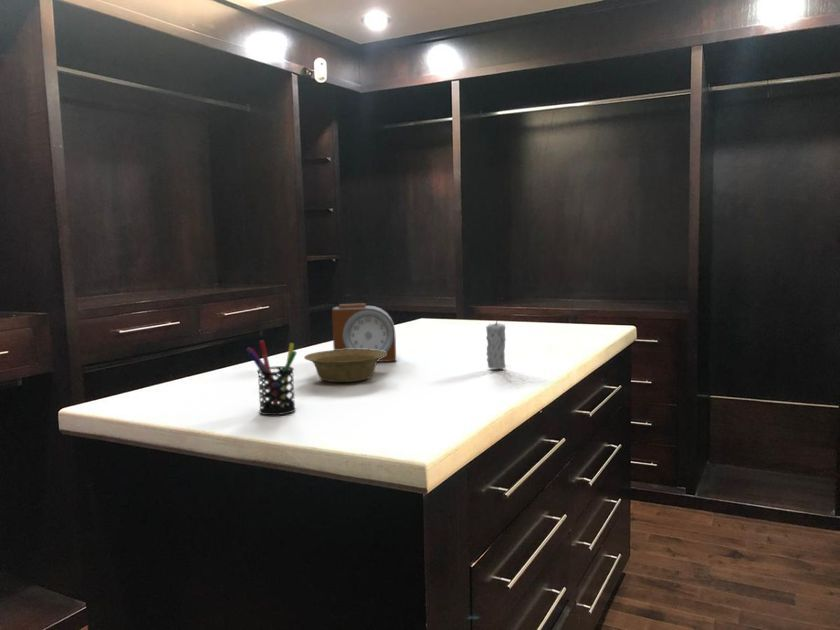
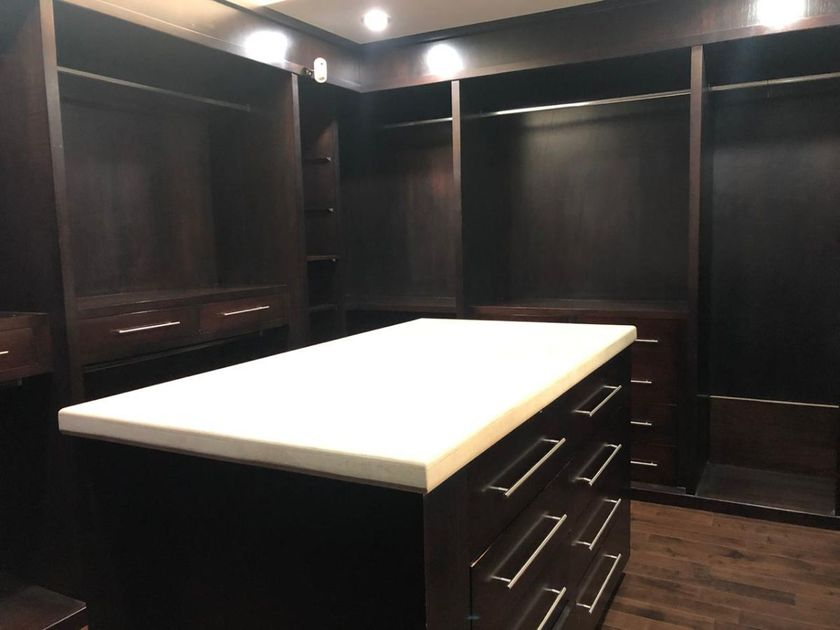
- pen holder [245,339,298,416]
- bowl [303,349,386,383]
- alarm clock [331,302,397,363]
- candle [485,317,507,370]
